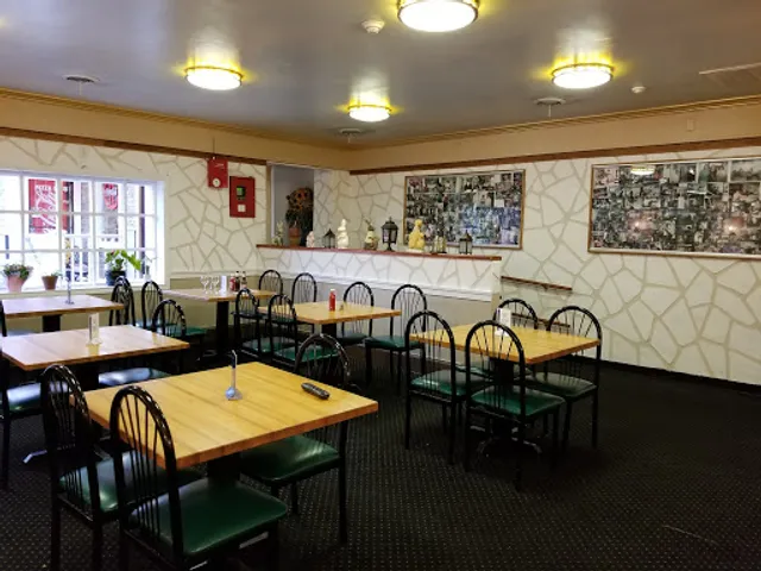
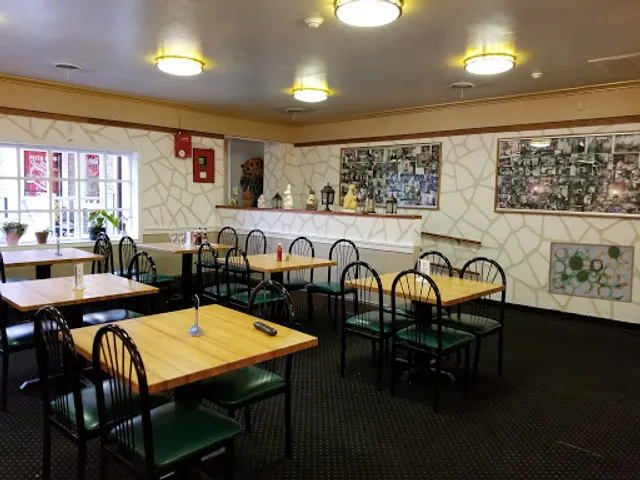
+ wall art [547,241,636,304]
